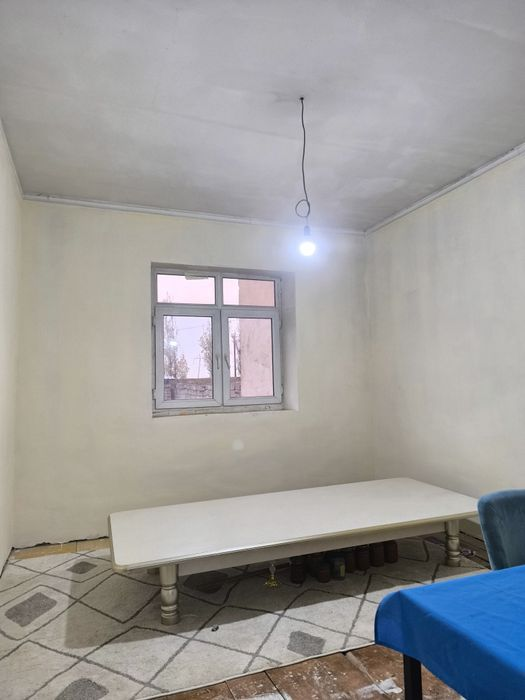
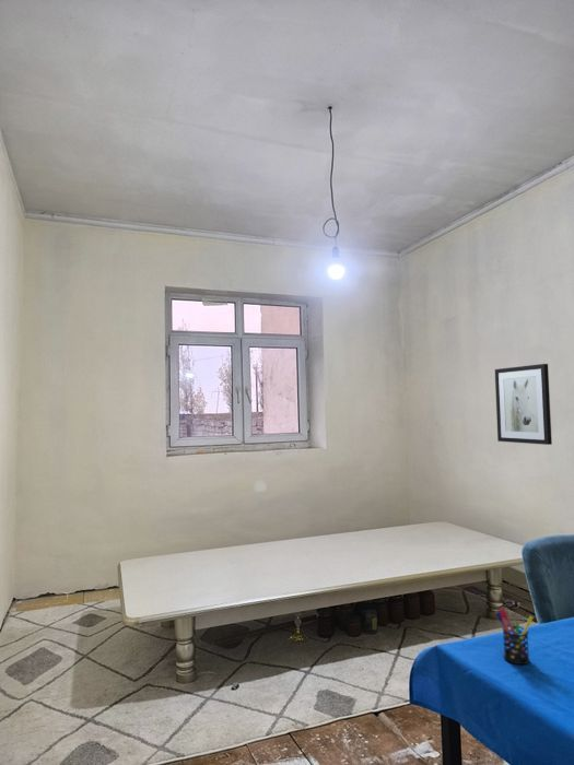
+ wall art [494,363,553,446]
+ pen holder [494,607,535,666]
